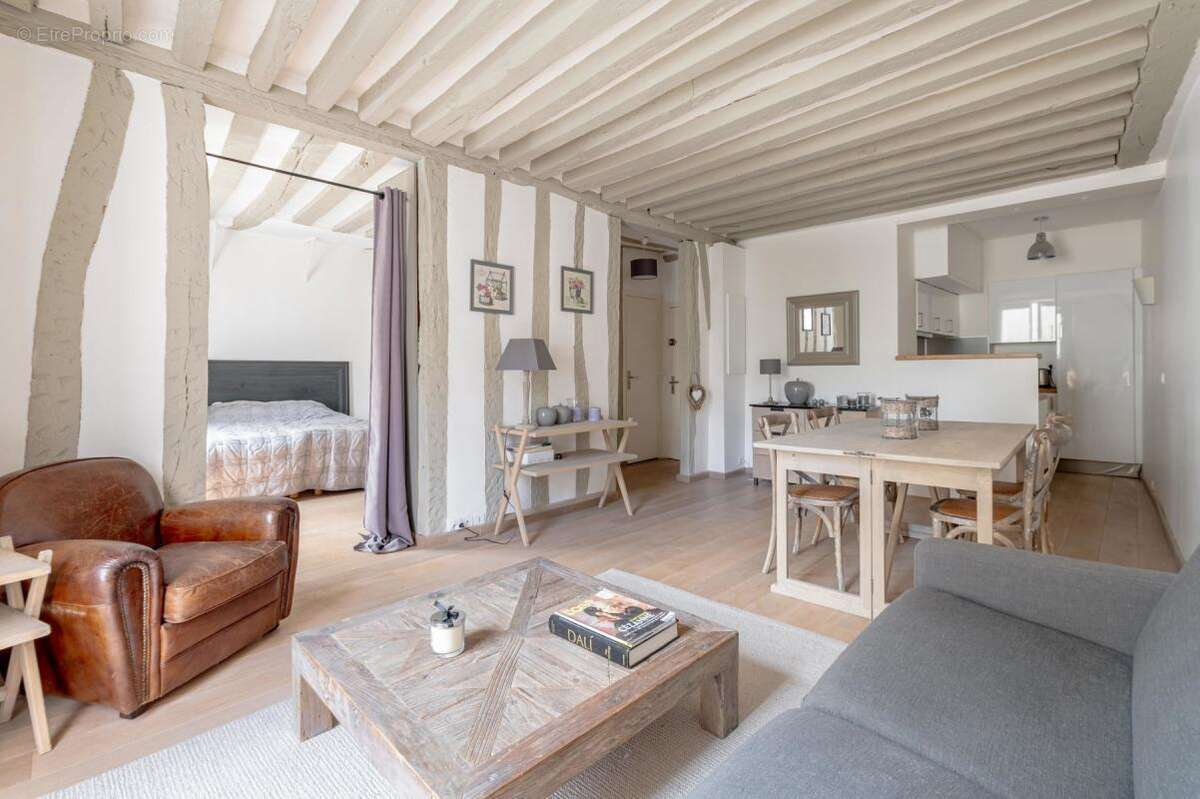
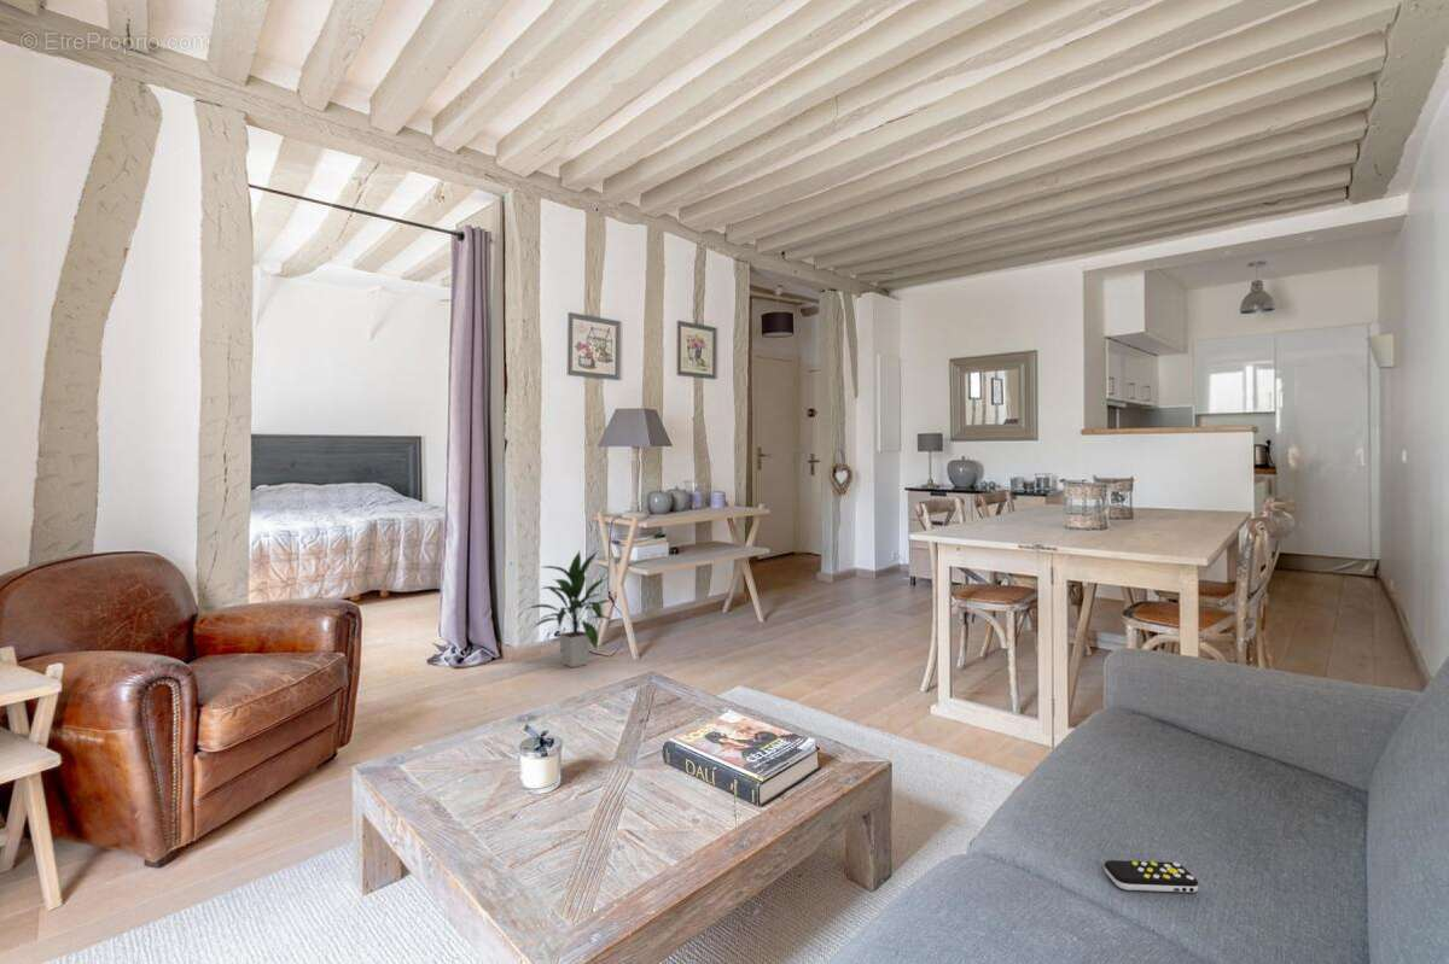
+ indoor plant [525,550,613,668]
+ remote control [1104,859,1199,894]
